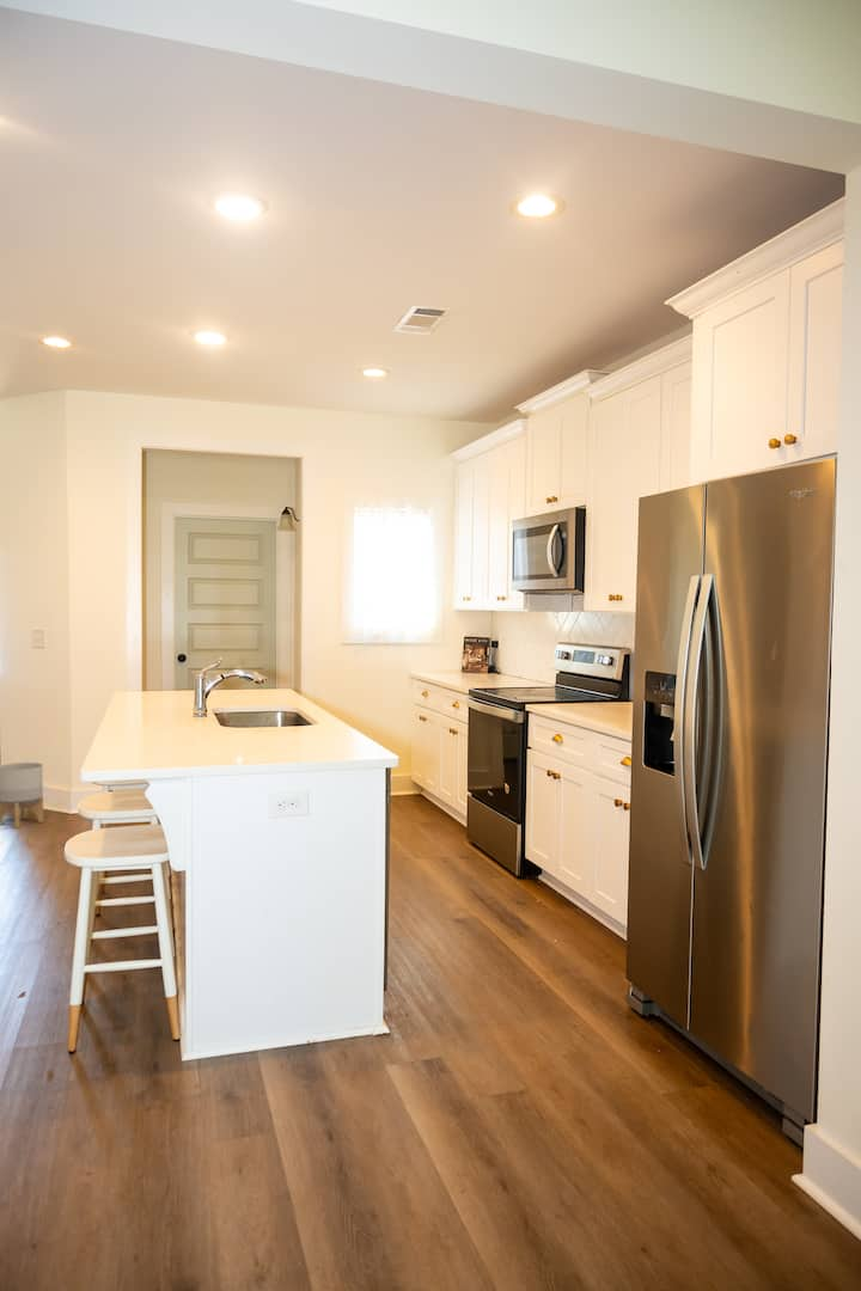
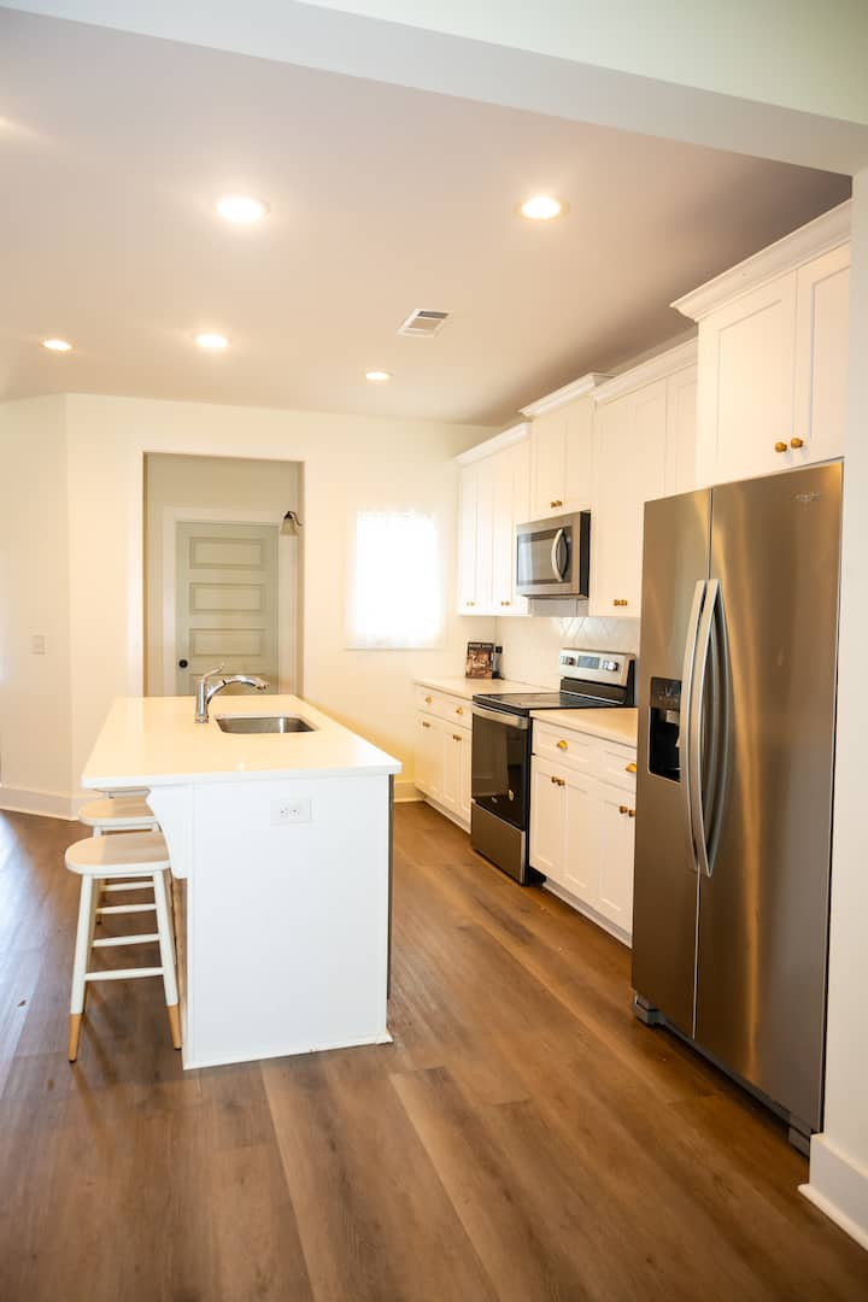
- planter [0,761,44,830]
